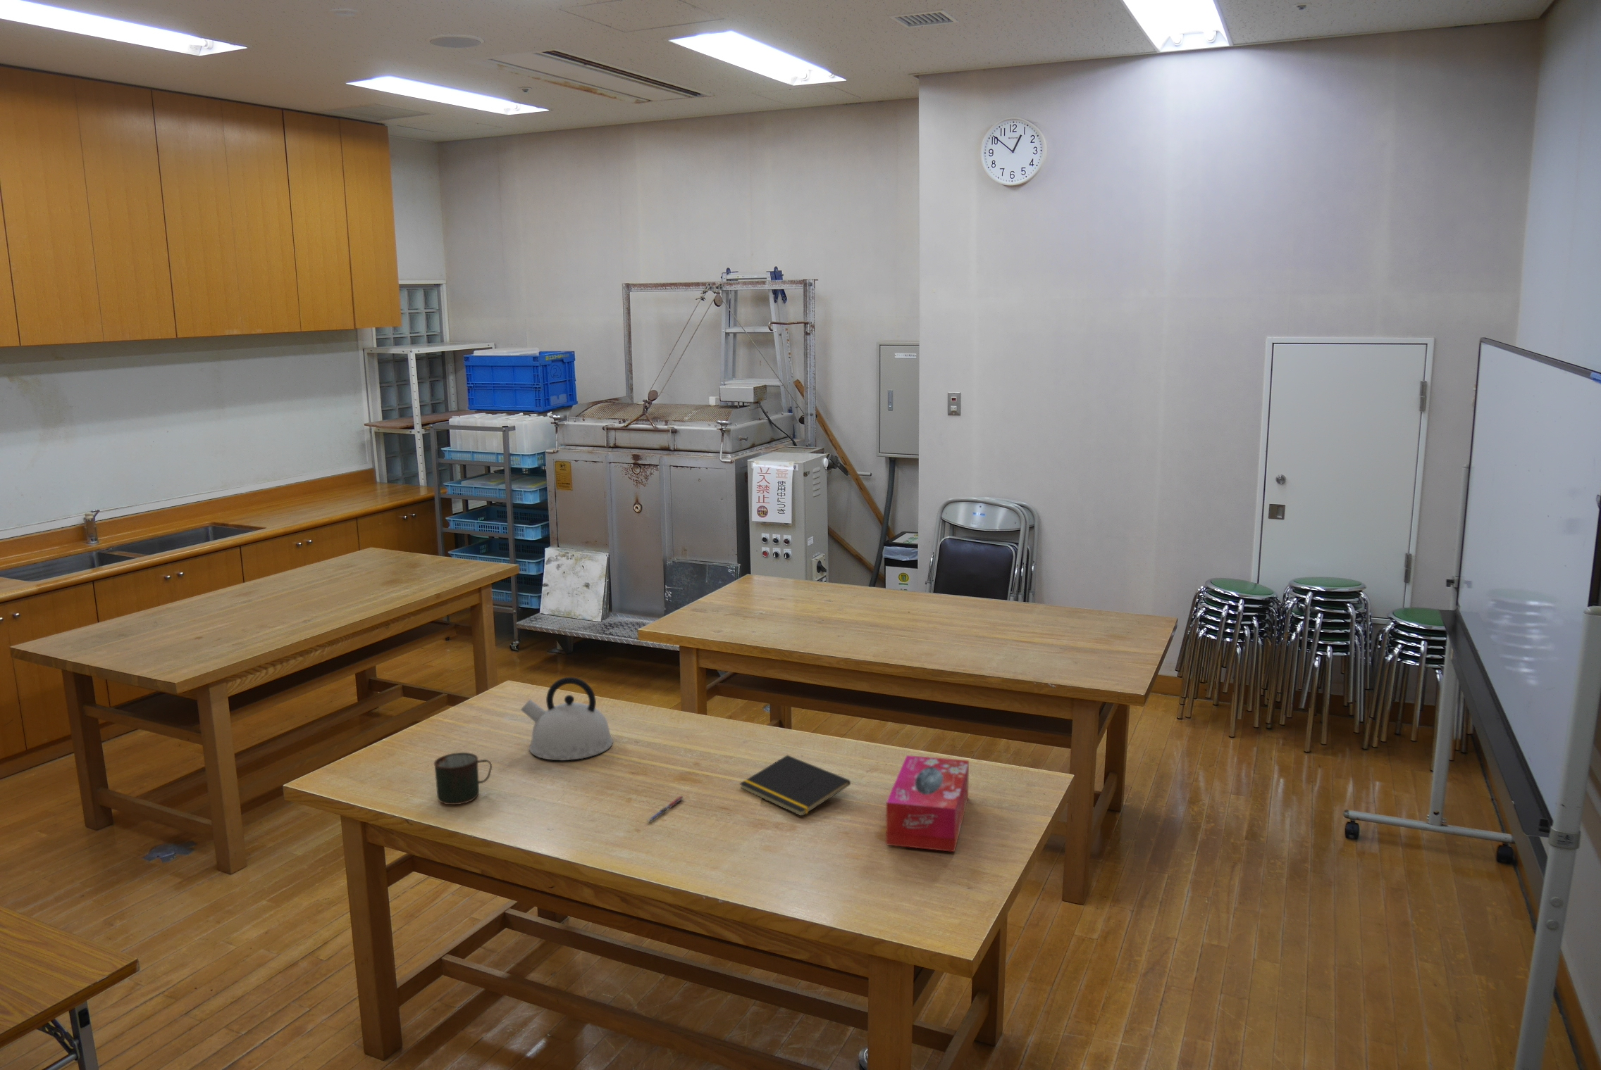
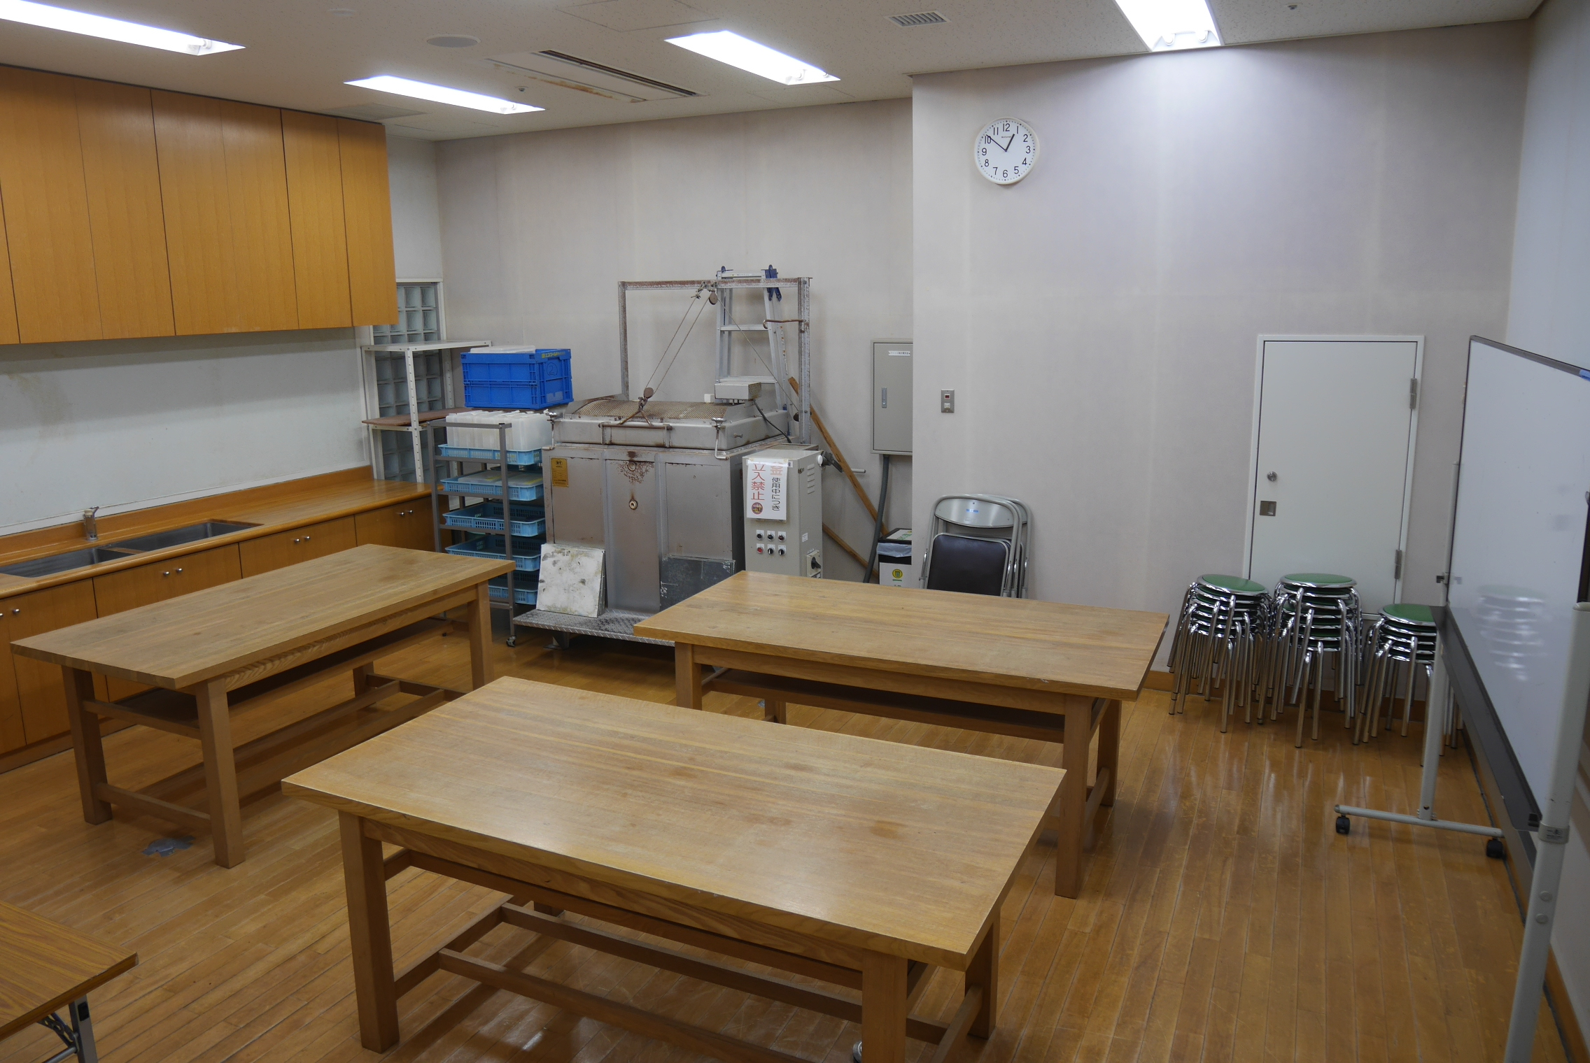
- kettle [520,676,614,761]
- notepad [738,755,851,817]
- pen [646,795,685,823]
- tissue box [885,755,970,853]
- mug [434,752,492,805]
